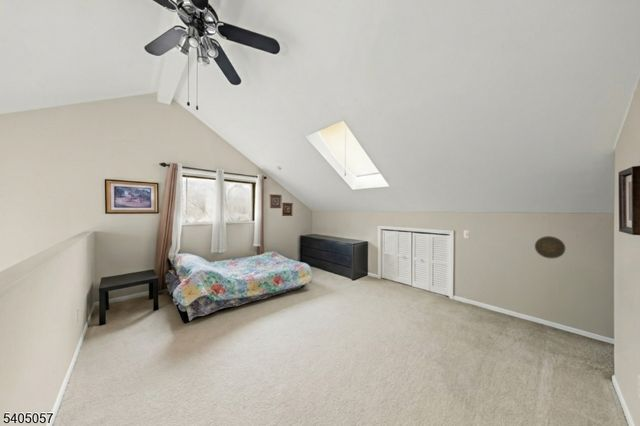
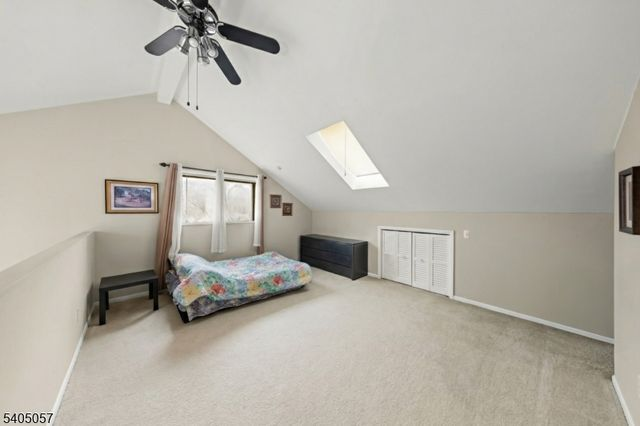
- decorative plate [534,235,566,259]
